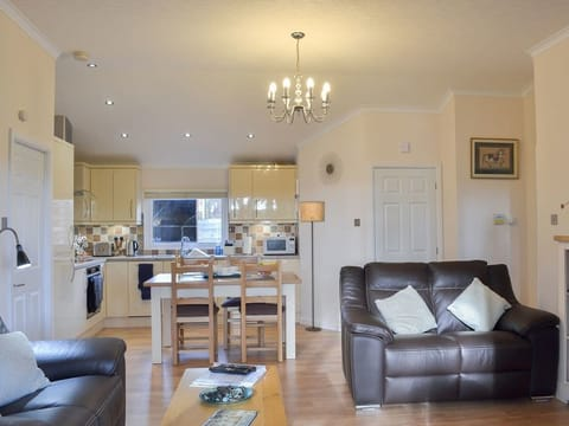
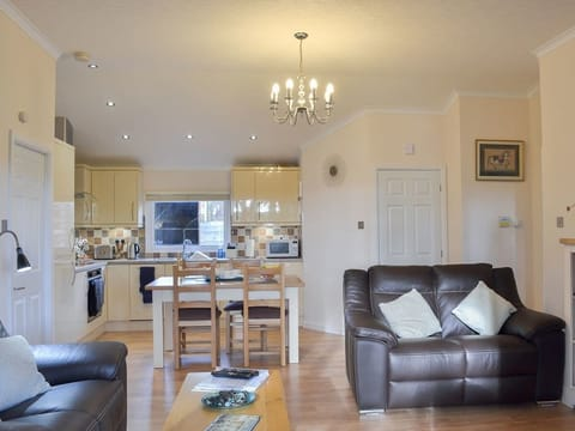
- floor lamp [299,200,326,333]
